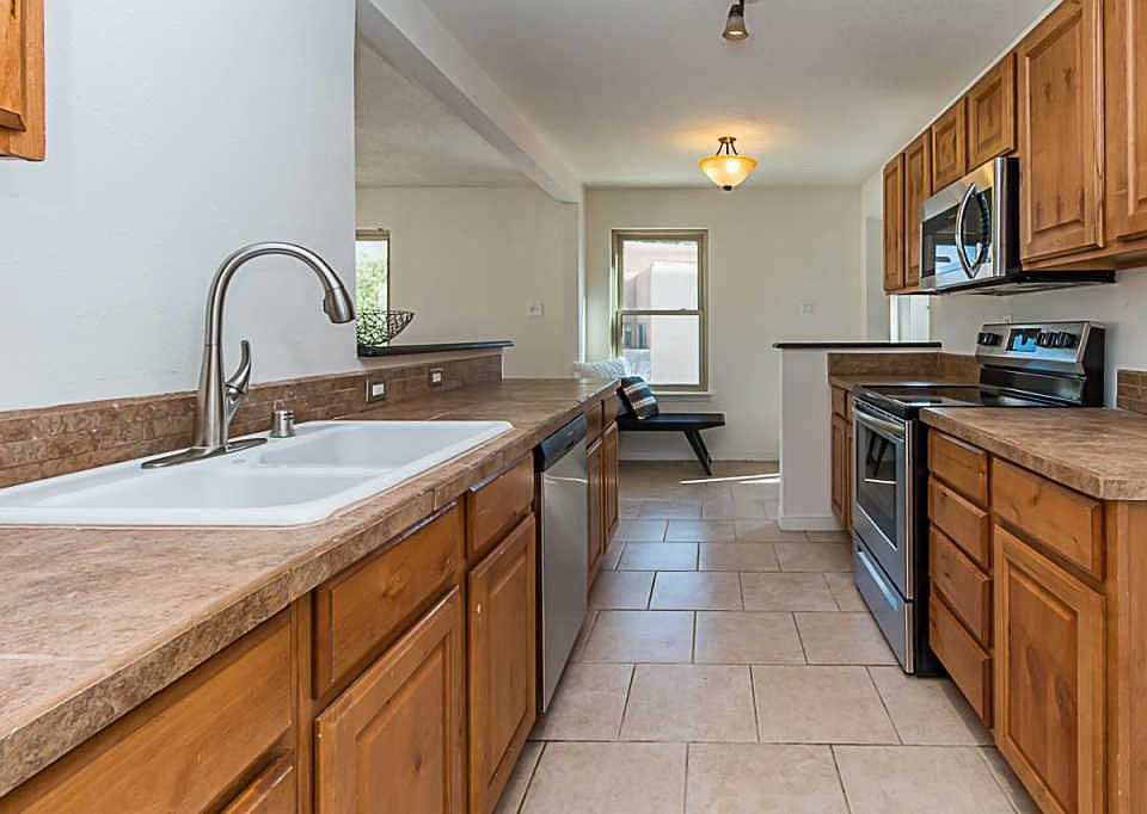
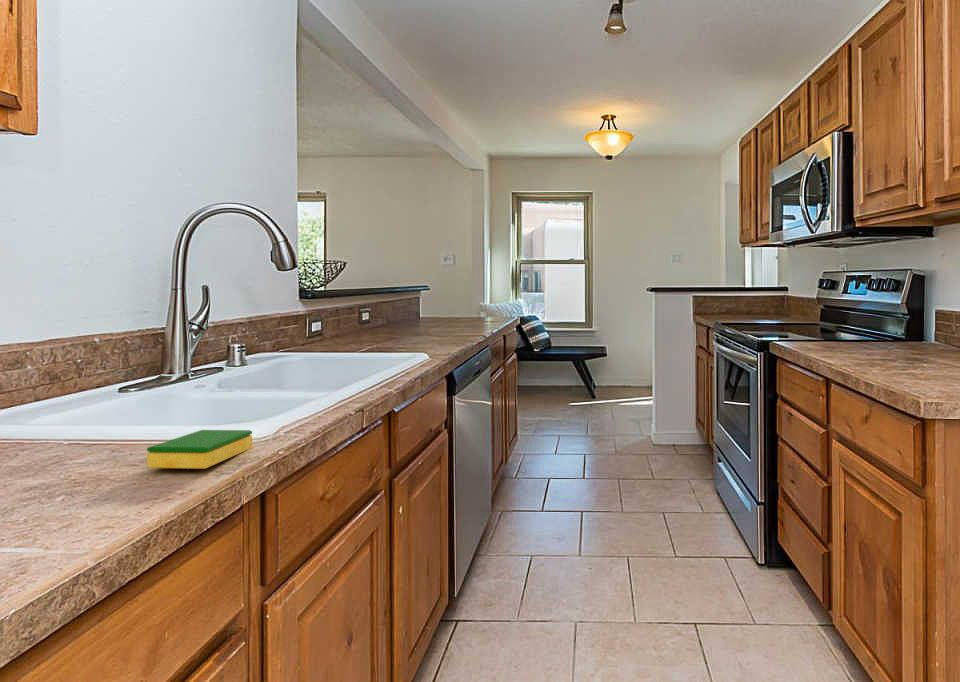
+ dish sponge [146,429,253,470]
